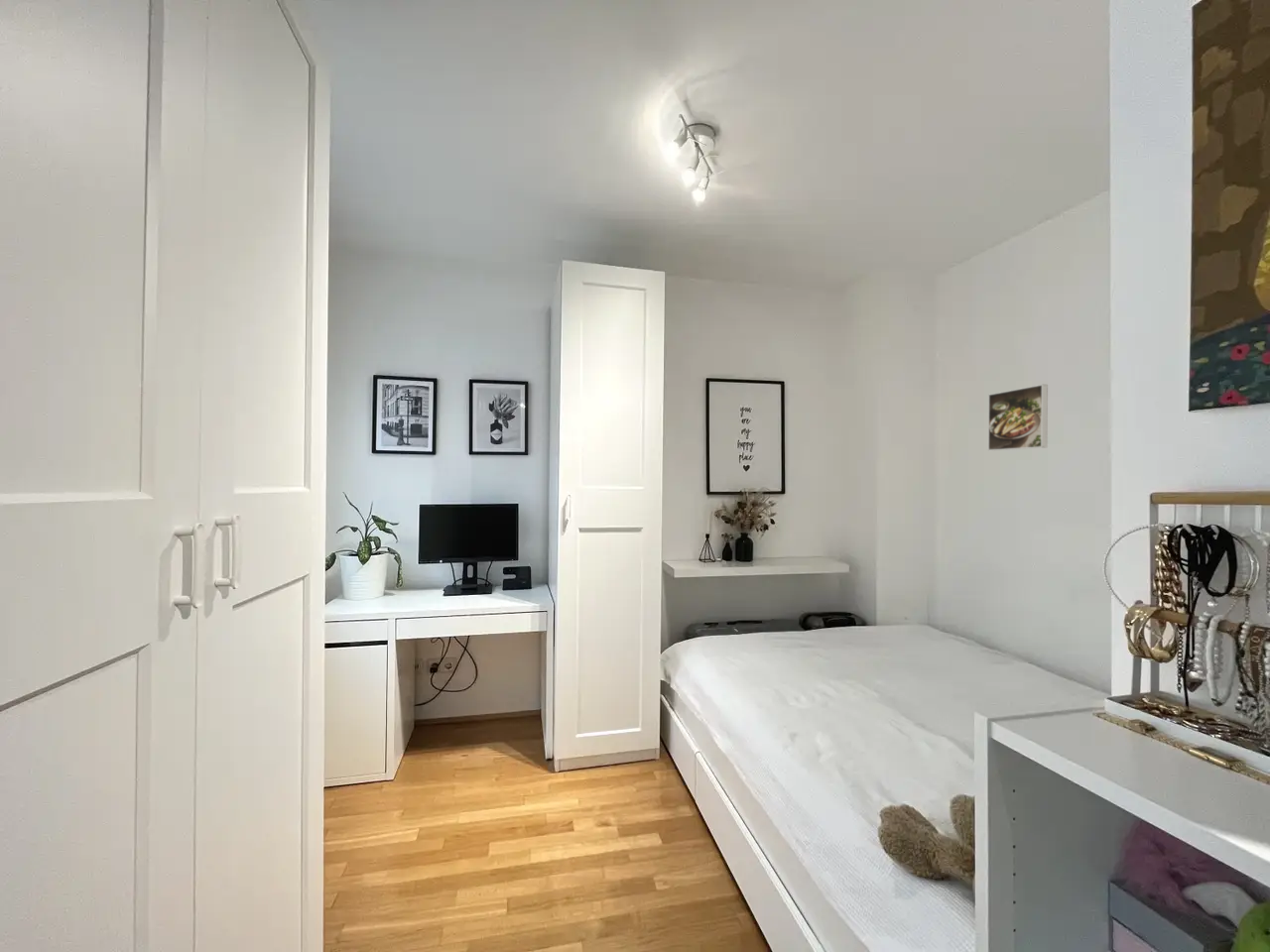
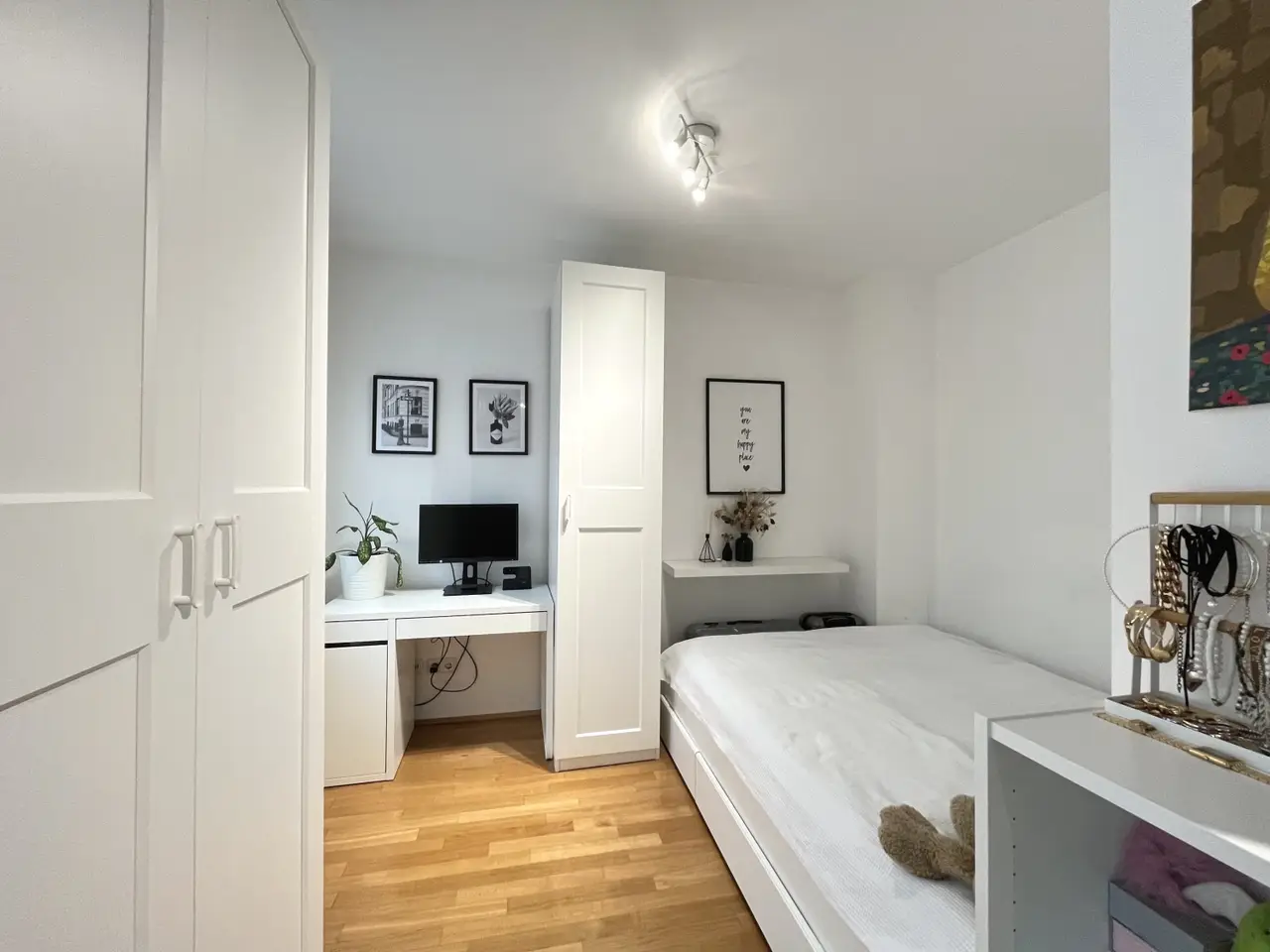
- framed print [987,384,1049,452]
